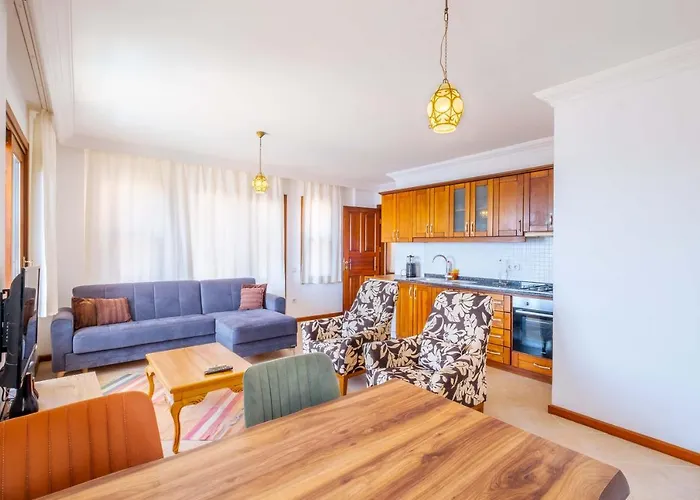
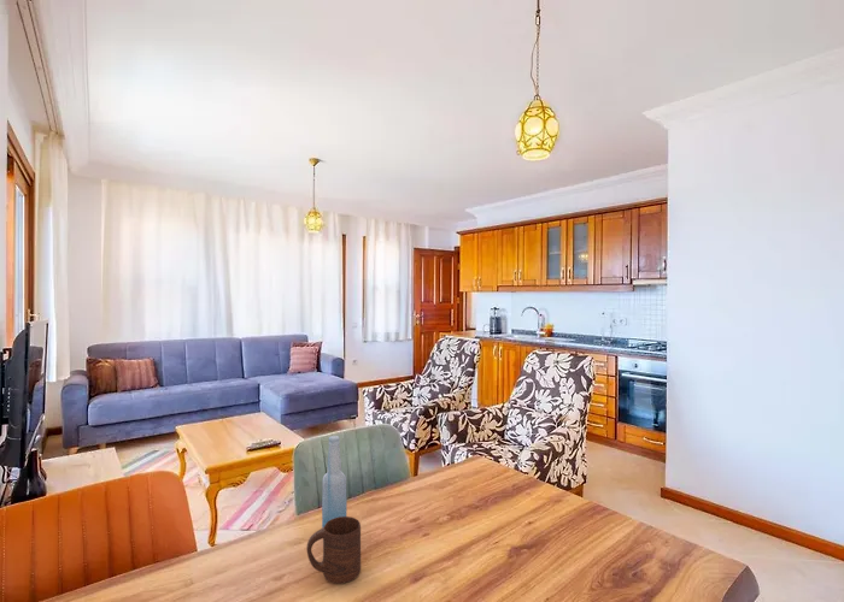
+ bottle [321,435,348,529]
+ cup [305,515,362,585]
